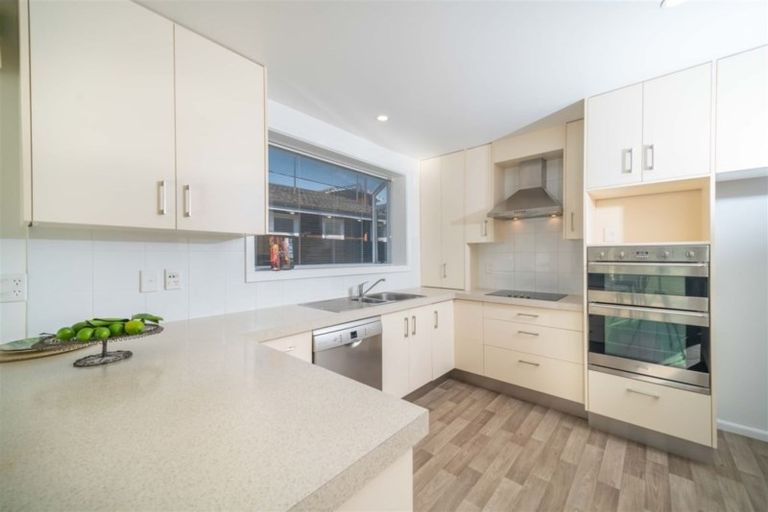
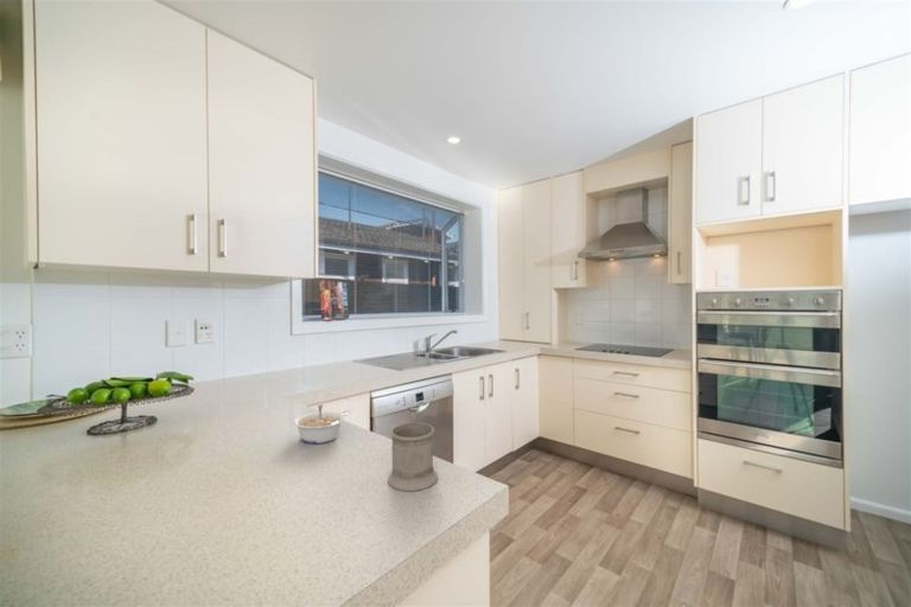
+ legume [292,404,346,445]
+ mug [387,407,439,492]
